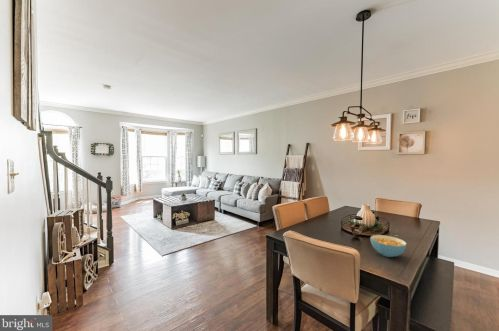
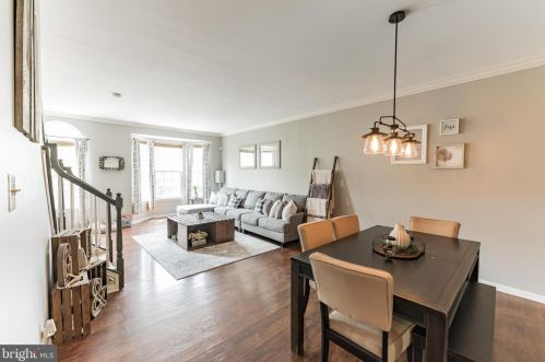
- cereal bowl [369,234,408,258]
